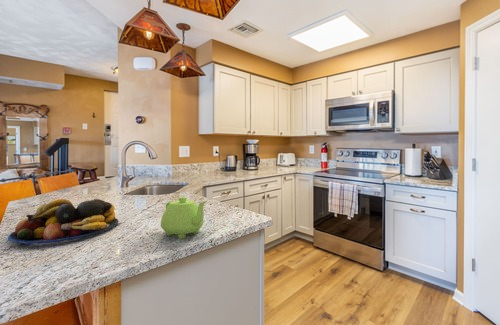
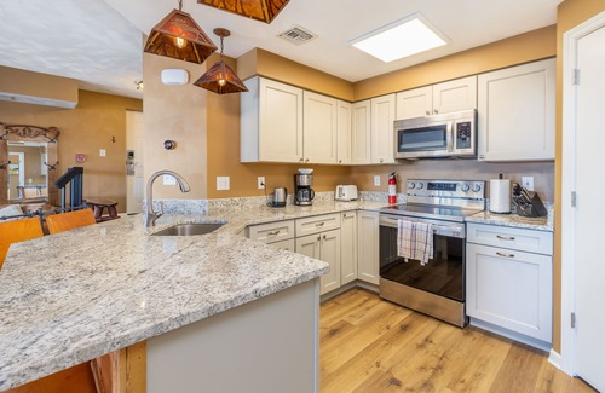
- teapot [160,196,208,240]
- fruit bowl [7,198,119,245]
